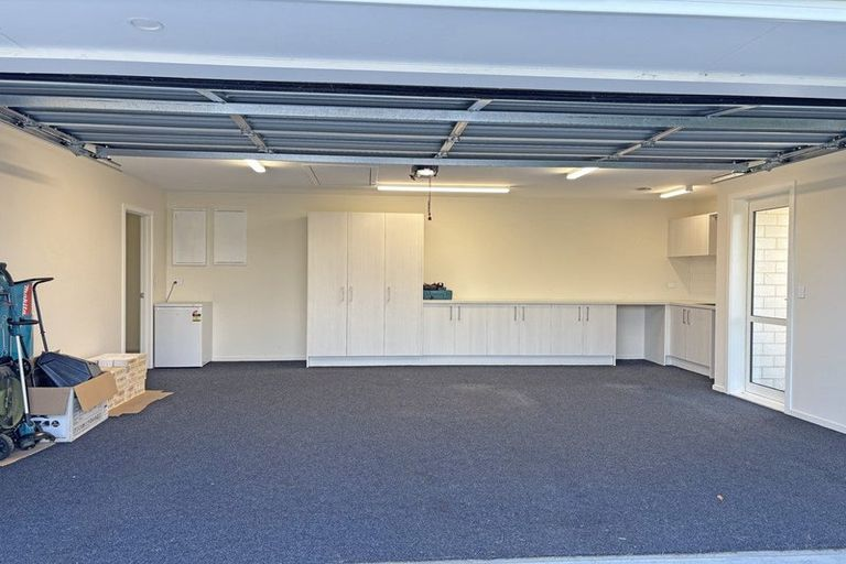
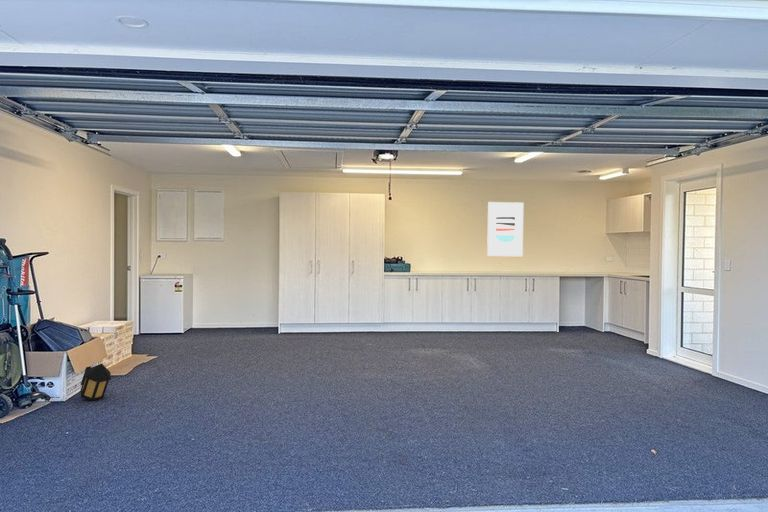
+ lantern [79,363,112,402]
+ wall art [486,201,524,257]
